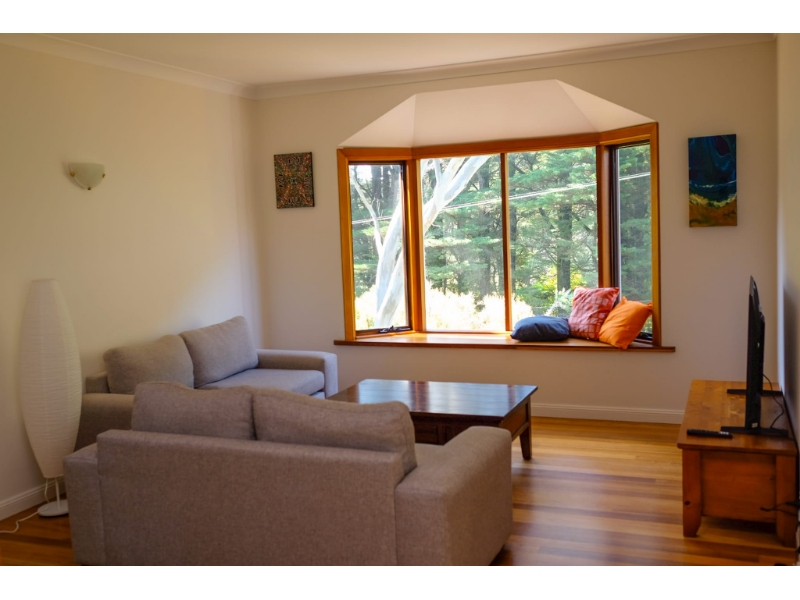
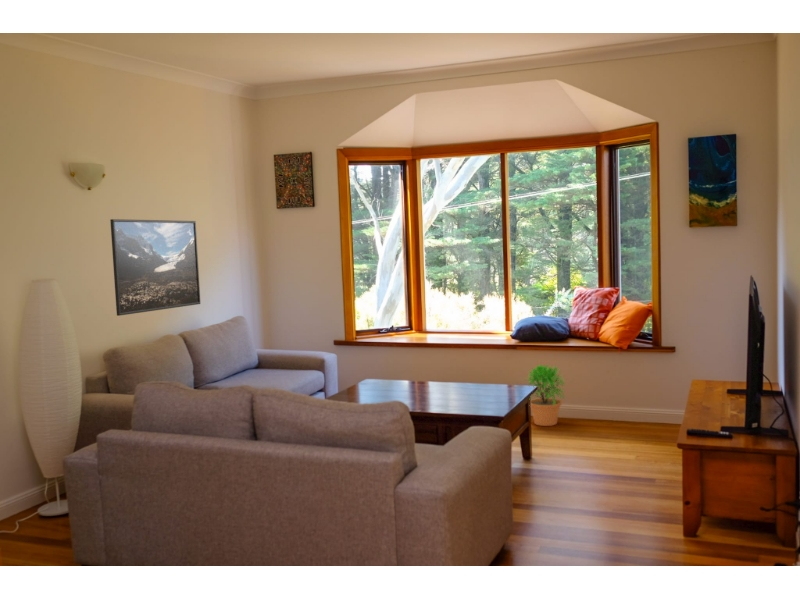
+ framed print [109,218,202,317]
+ potted plant [524,363,566,427]
